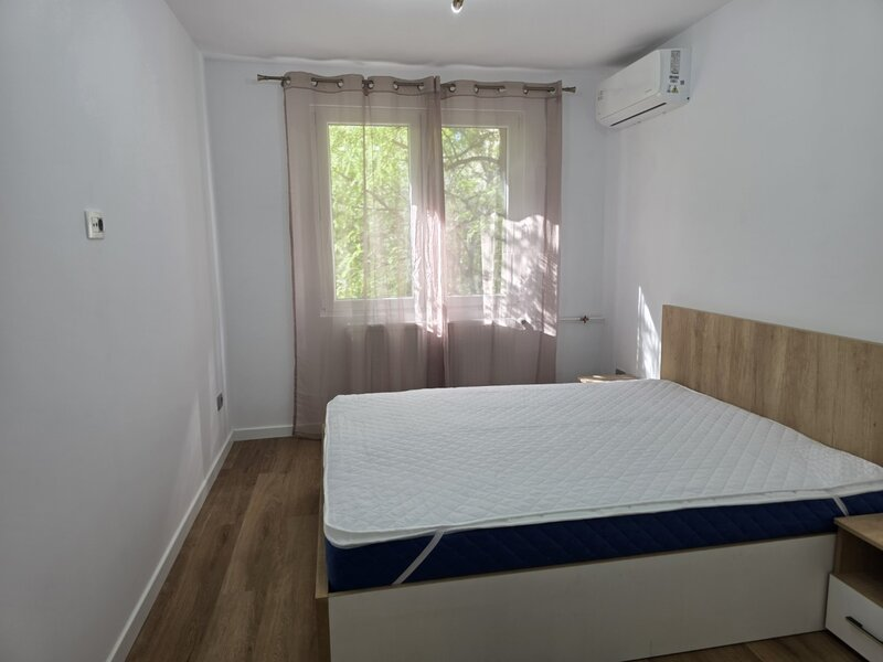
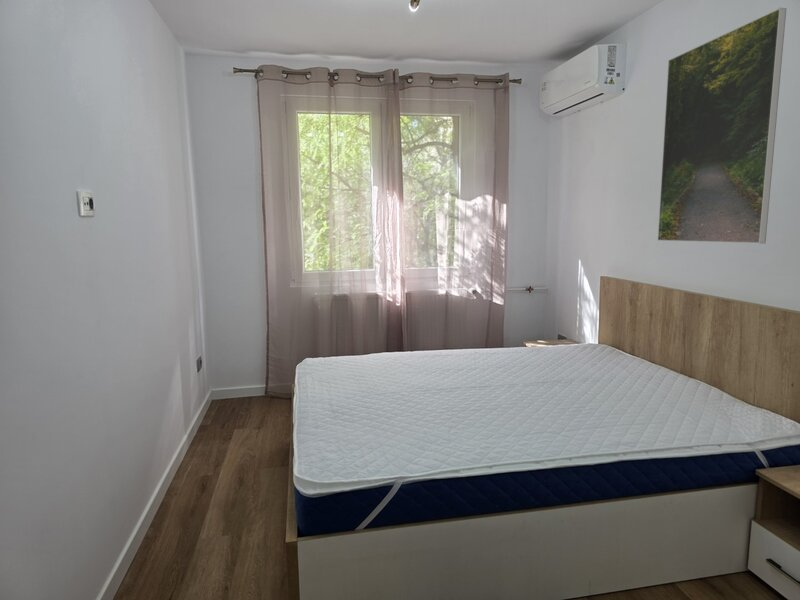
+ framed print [657,7,787,245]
